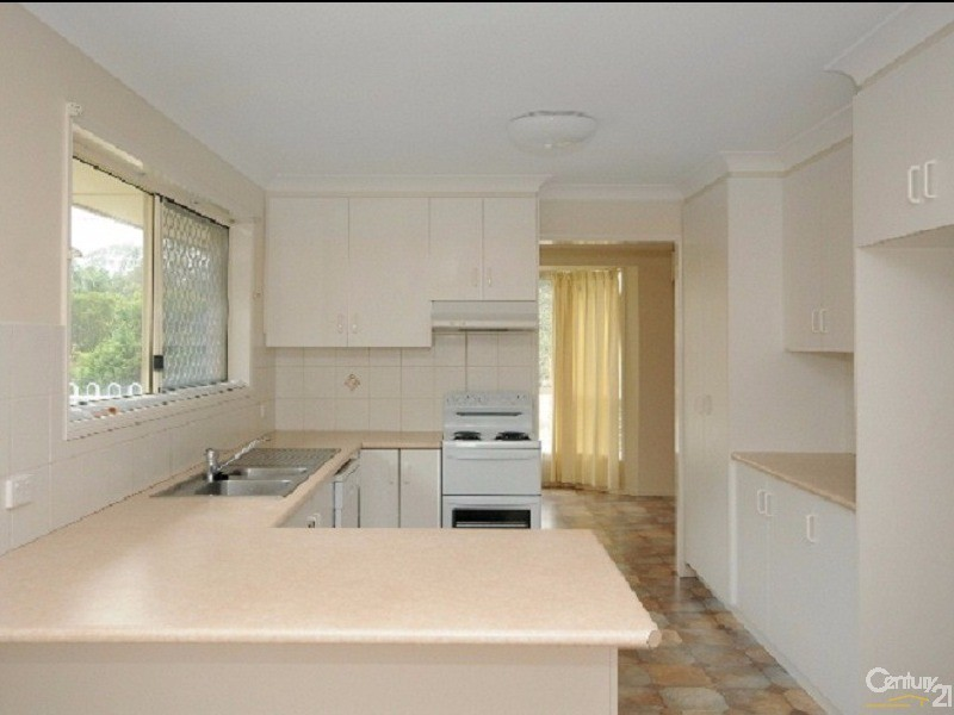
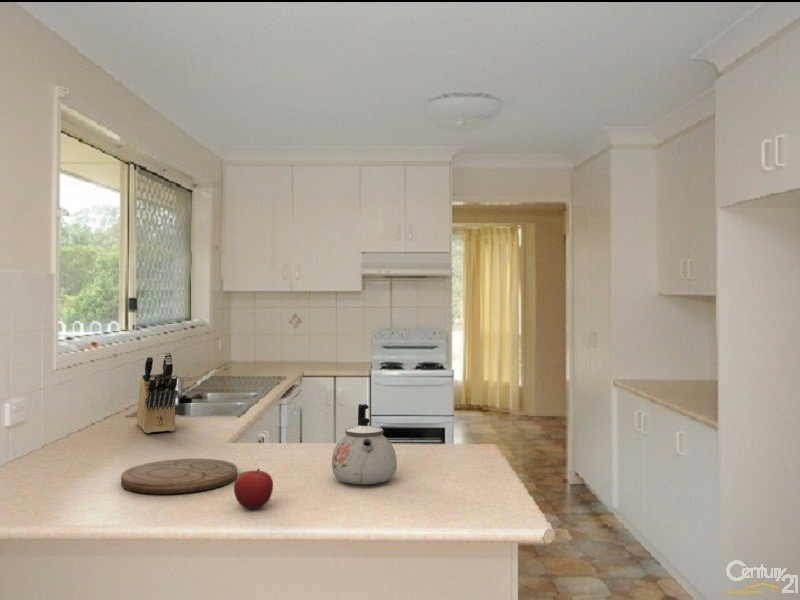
+ knife block [136,351,178,434]
+ fruit [233,467,274,510]
+ kettle [331,403,398,485]
+ cutting board [120,458,238,495]
